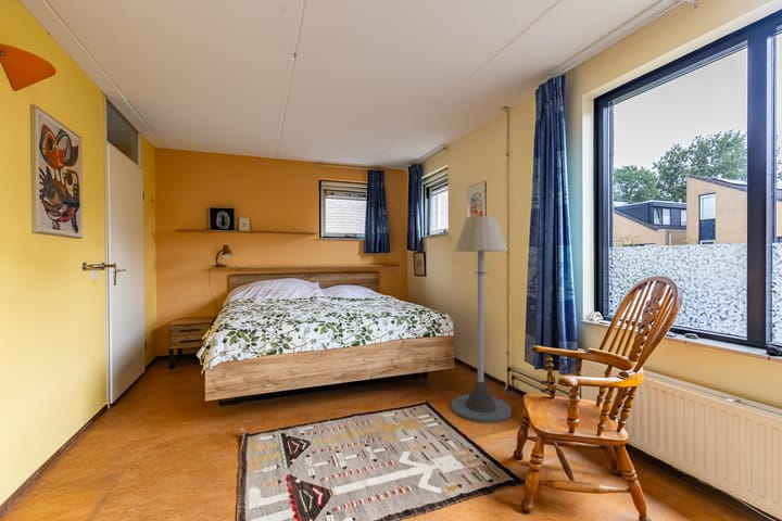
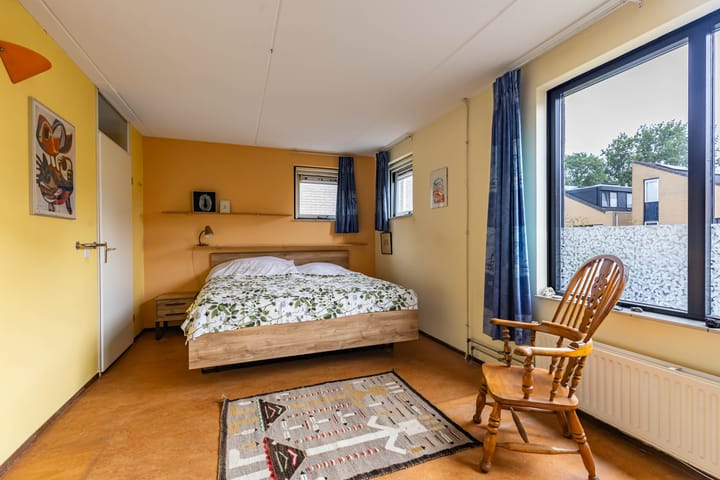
- floor lamp [451,215,513,424]
